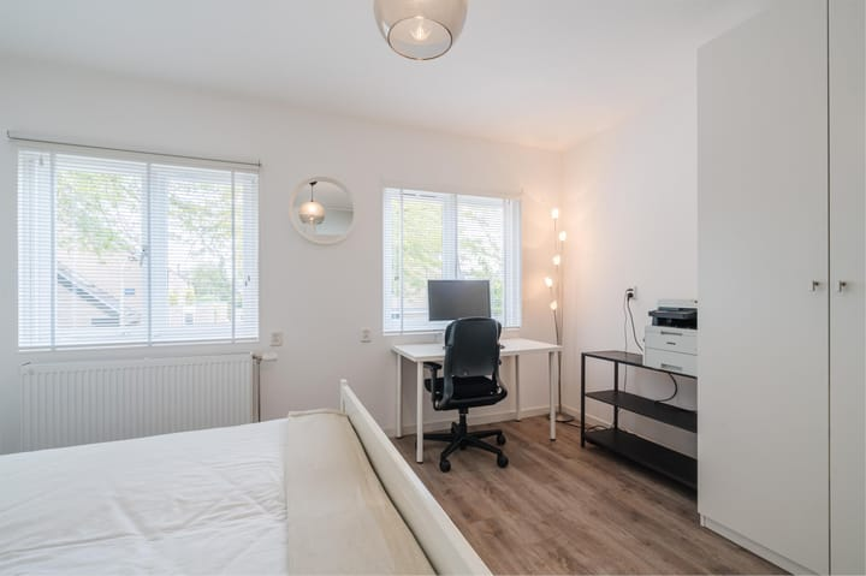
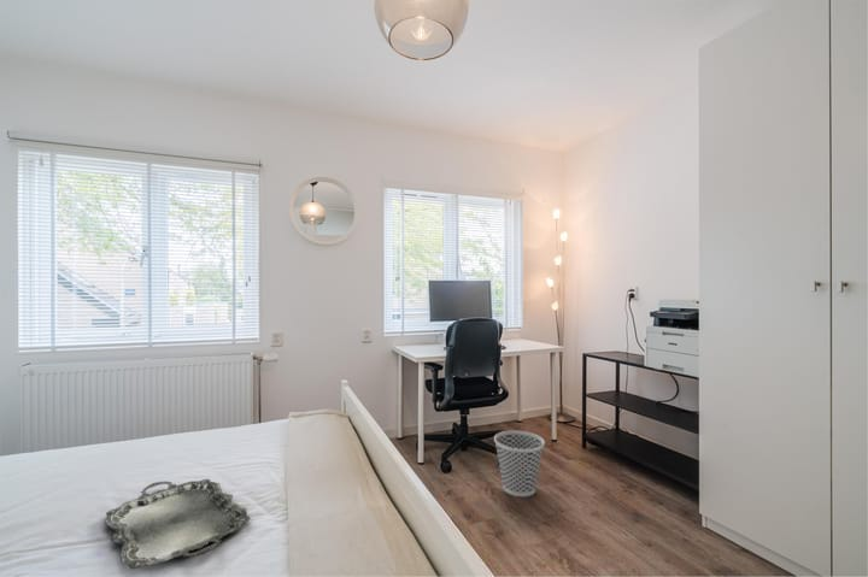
+ serving tray [104,478,252,570]
+ wastebasket [493,429,546,497]
